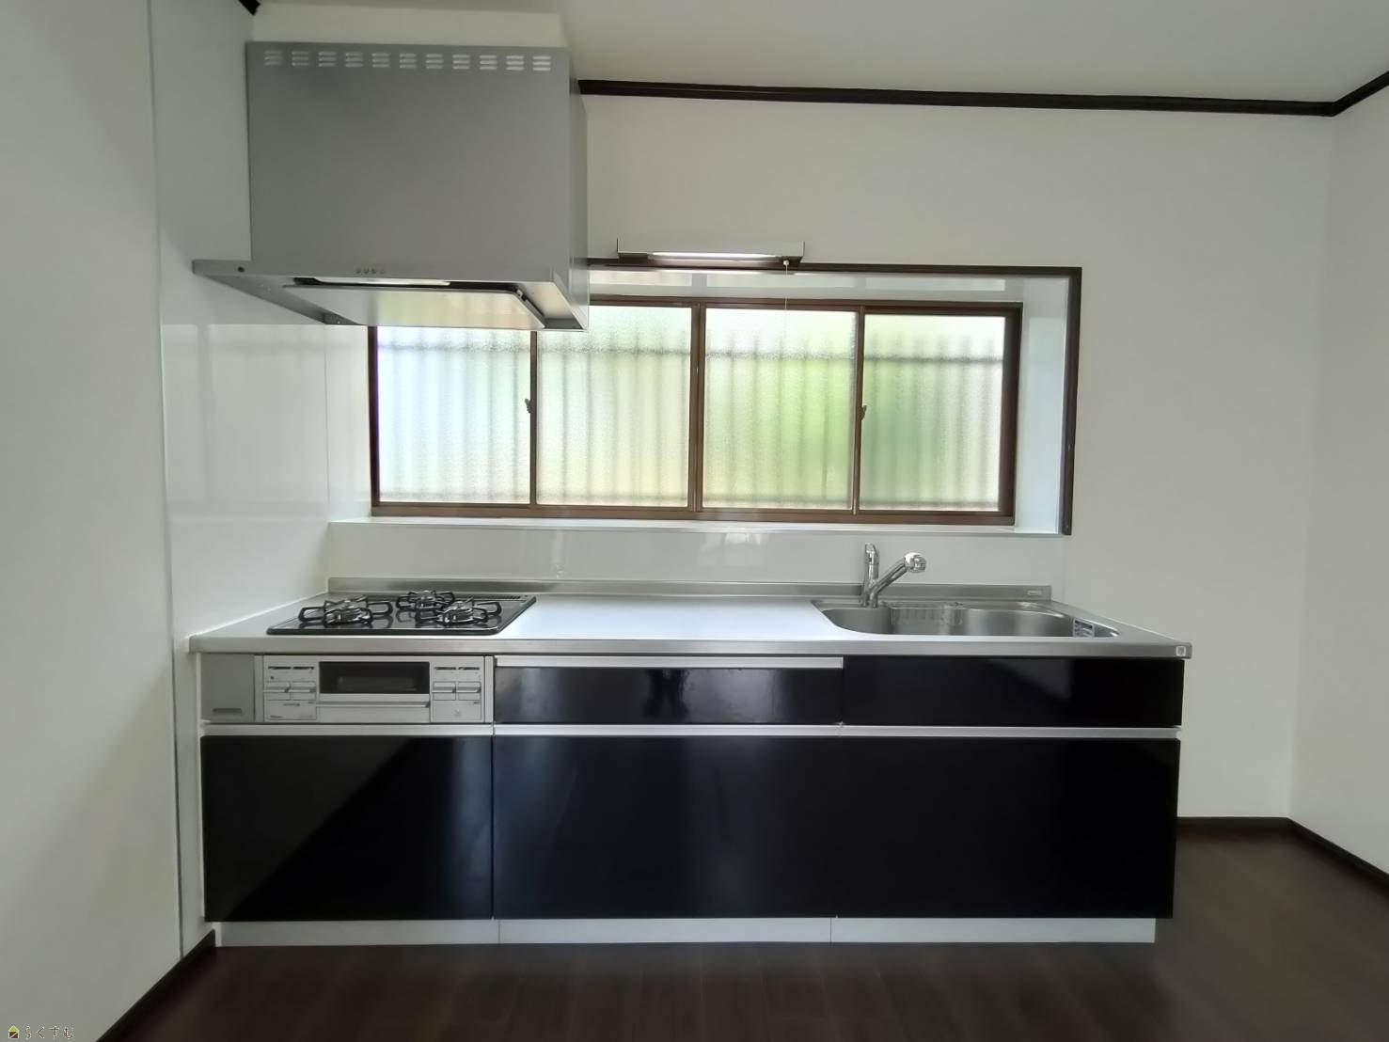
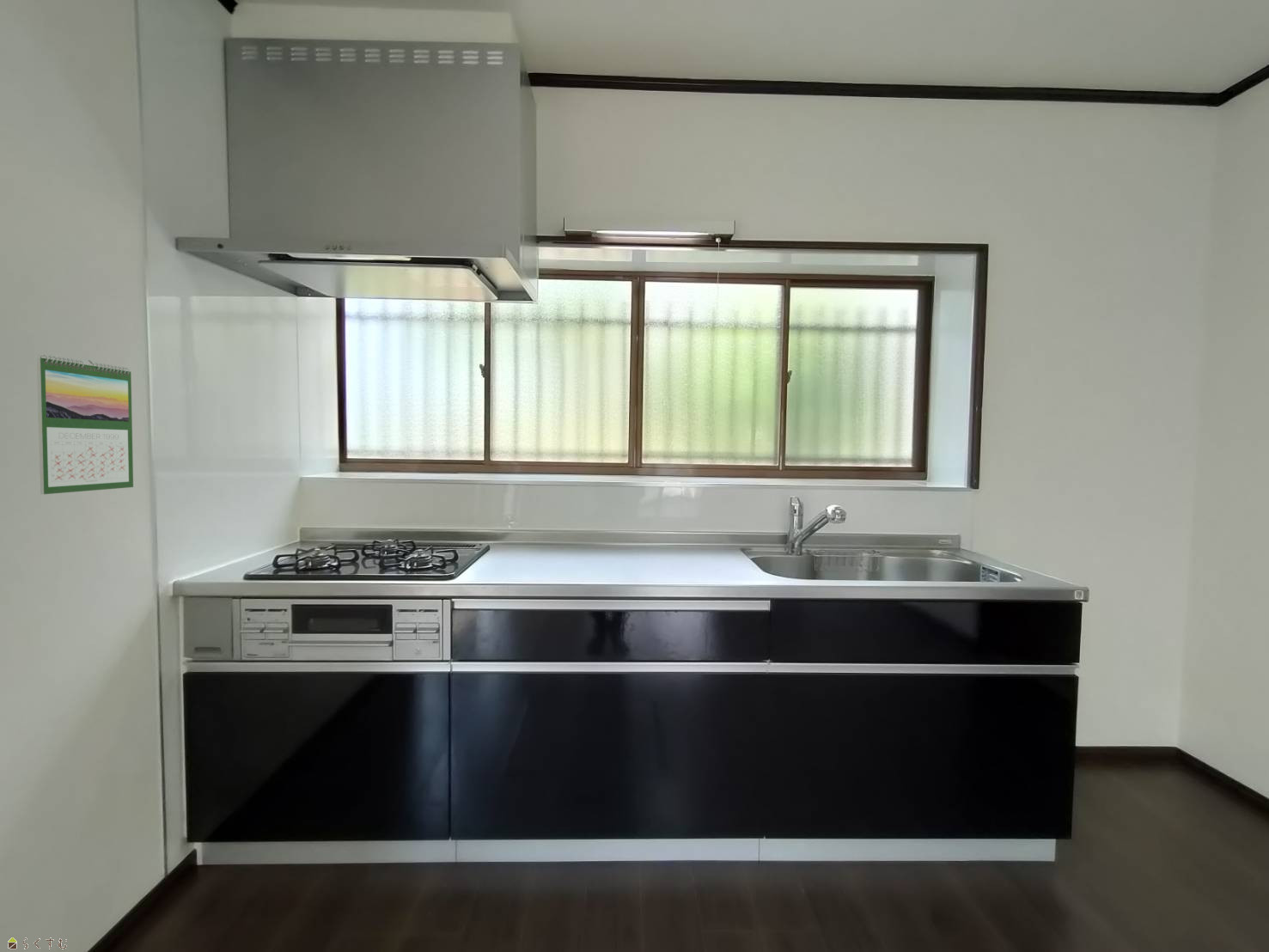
+ calendar [36,353,134,495]
